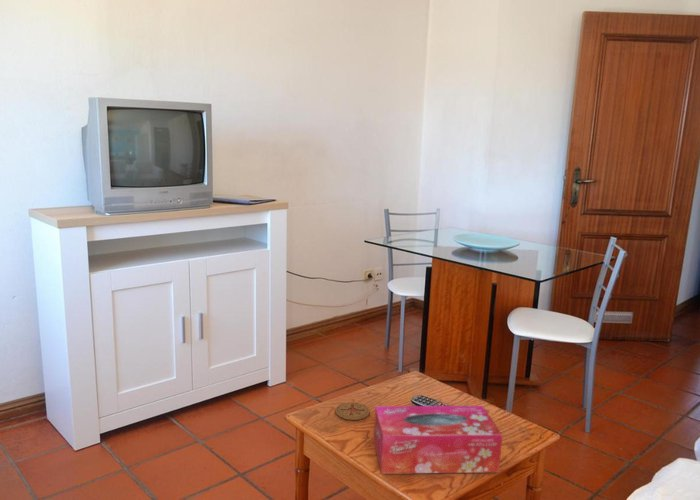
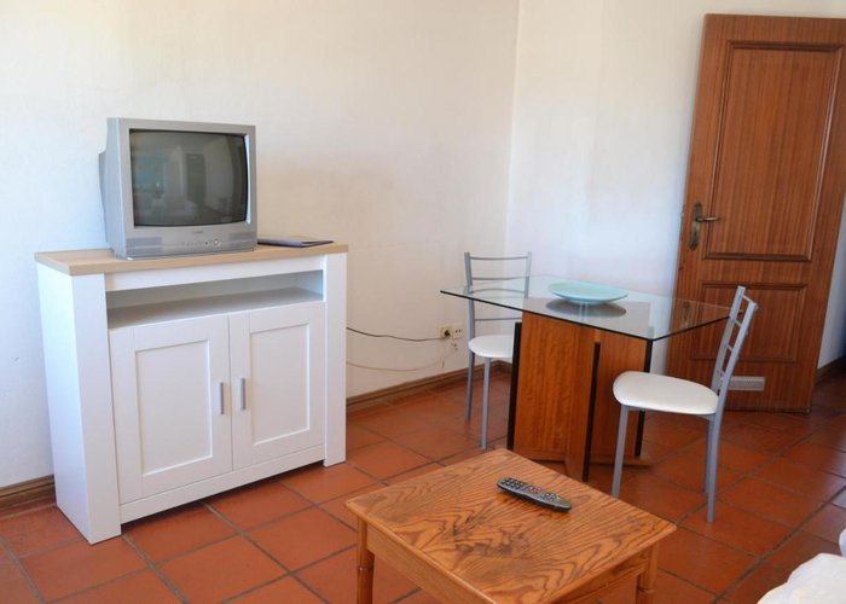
- coaster [334,402,371,421]
- tissue box [373,405,503,475]
